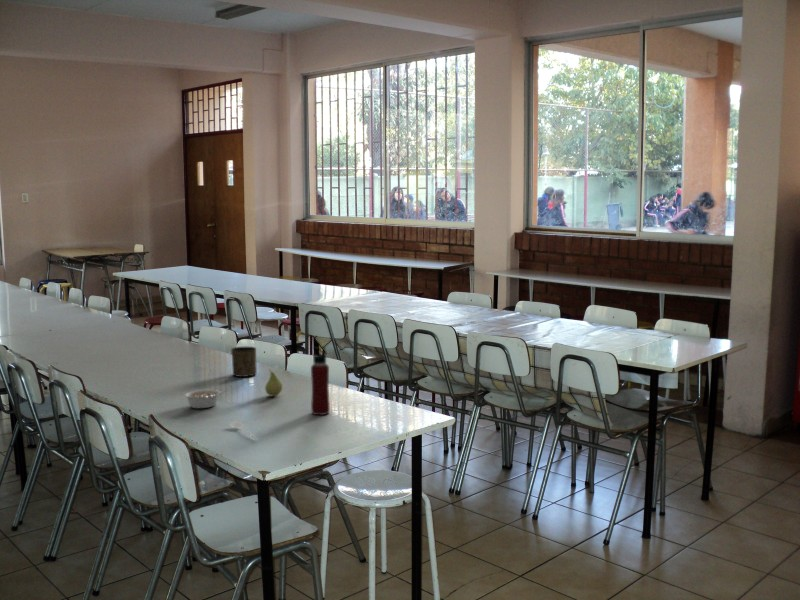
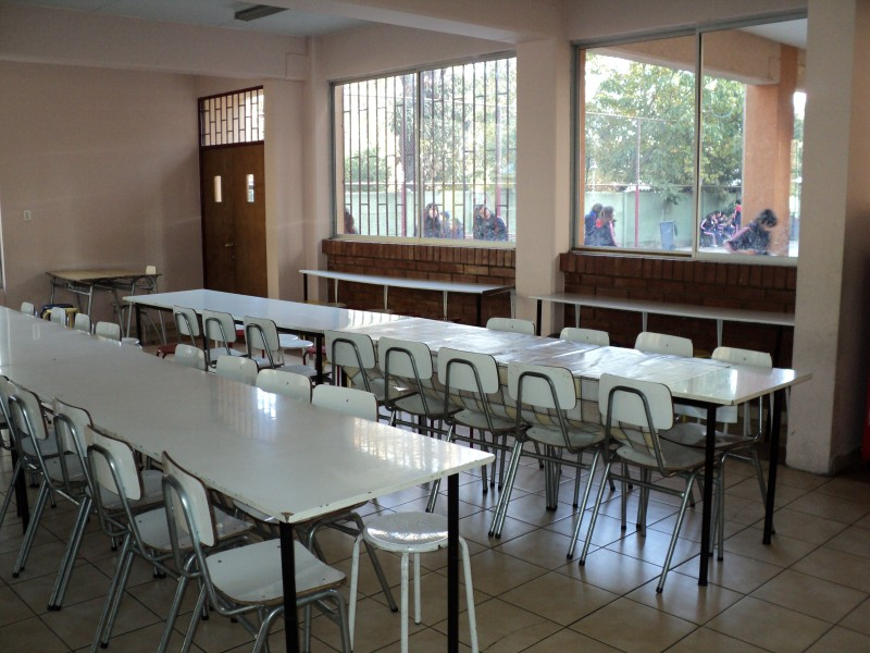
- legume [183,389,227,409]
- cup [230,346,258,378]
- fruit [264,369,284,397]
- water bottle [309,346,331,416]
- stirrer [229,421,259,440]
